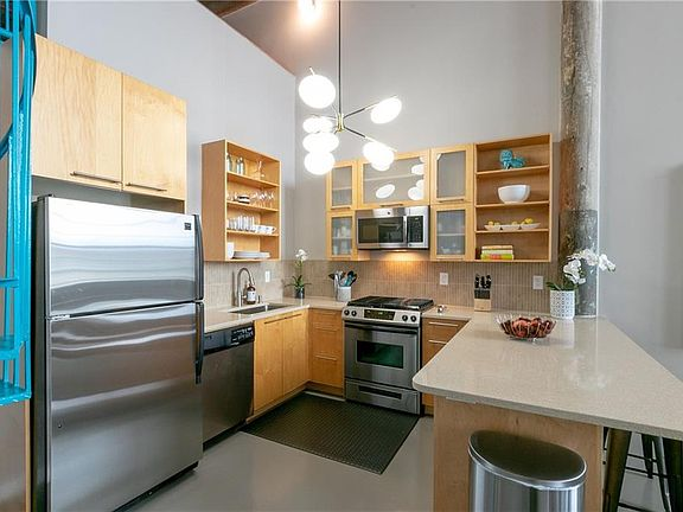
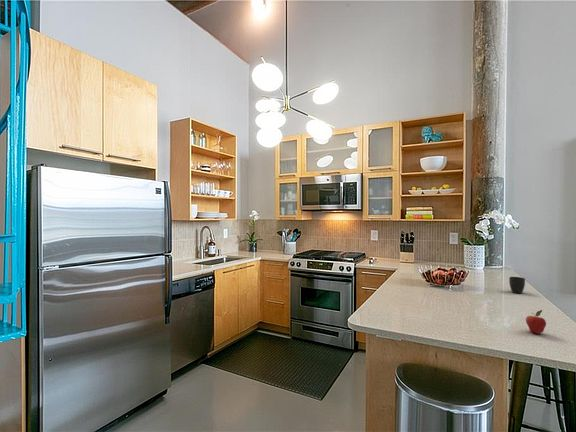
+ mug [508,276,526,295]
+ fruit [525,309,547,335]
